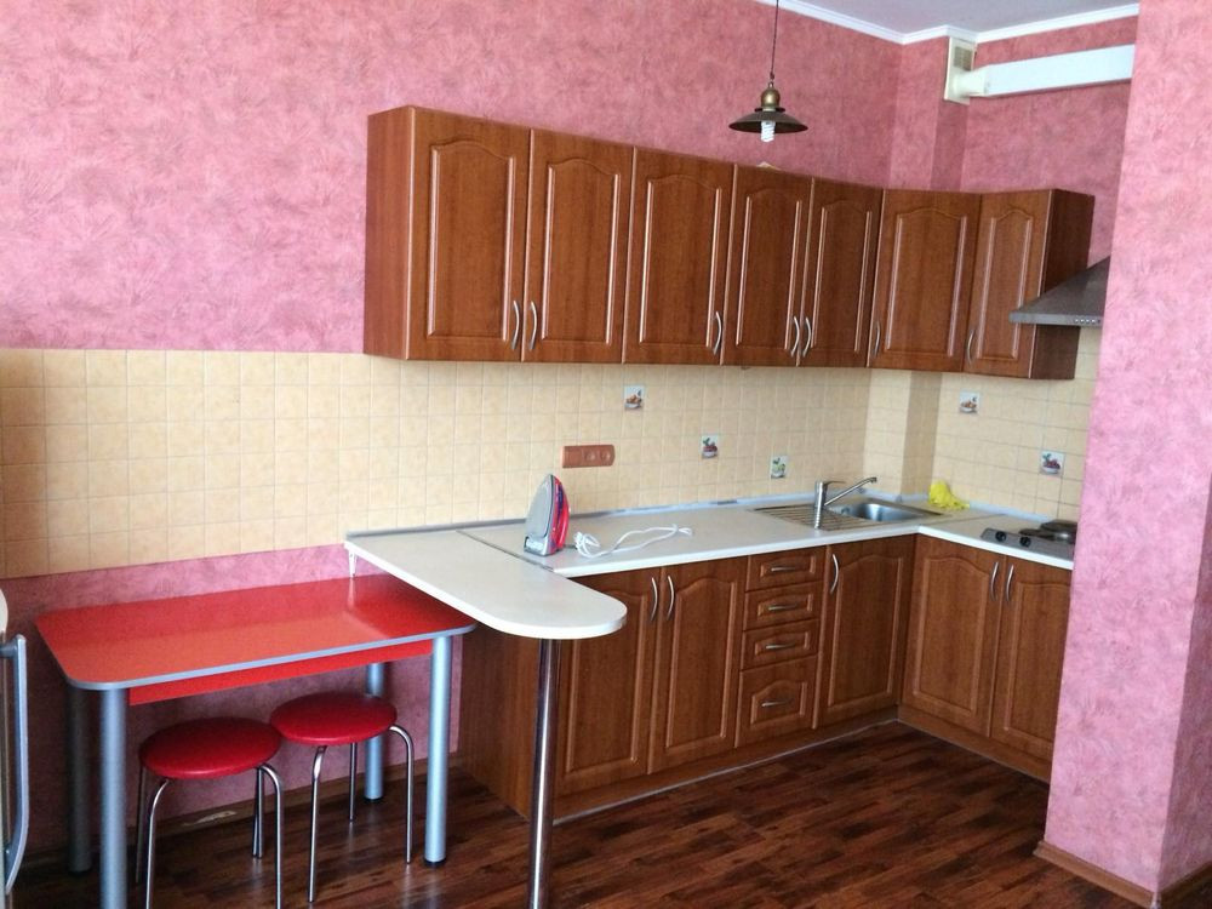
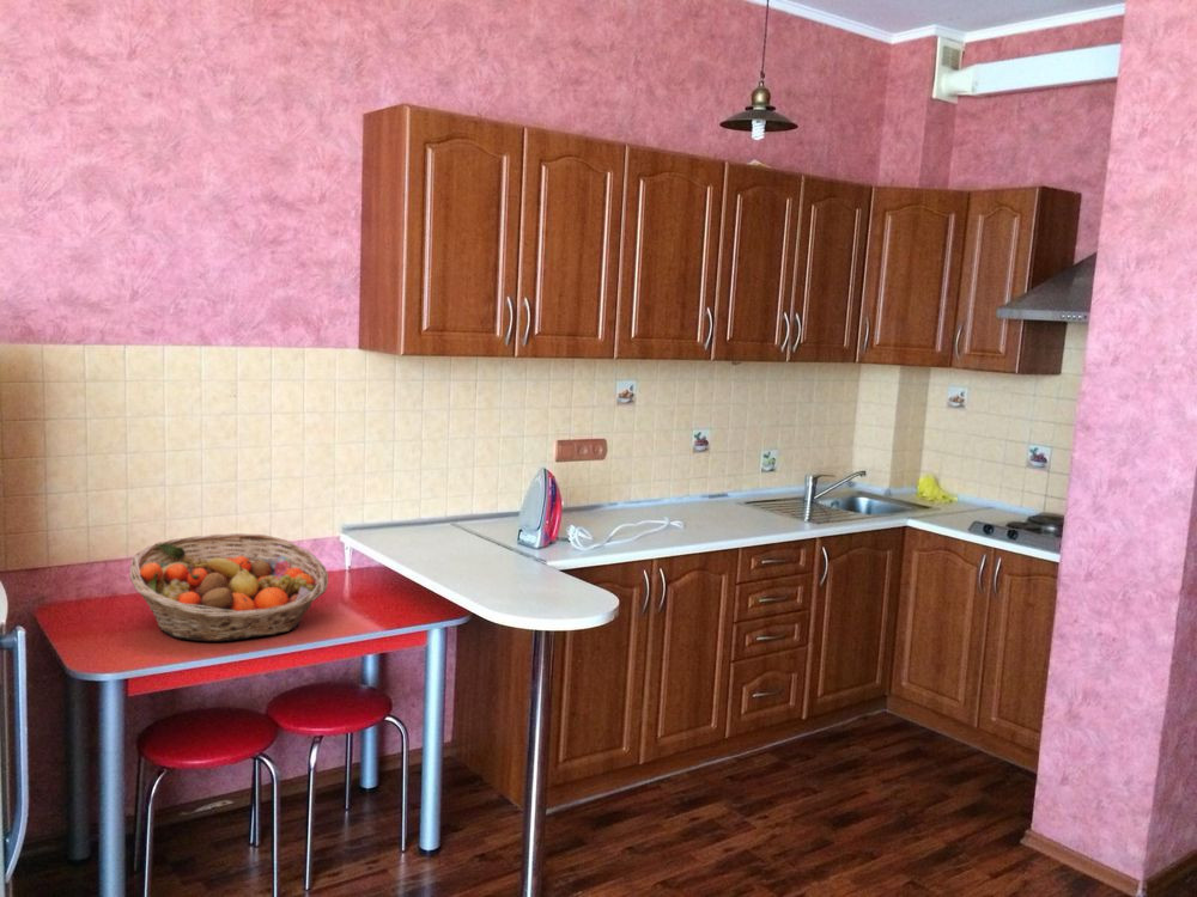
+ fruit basket [128,532,329,642]
